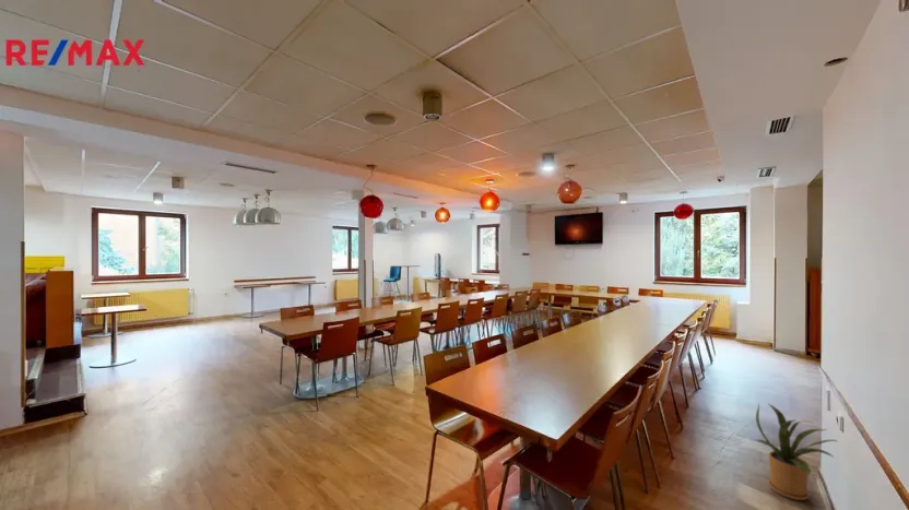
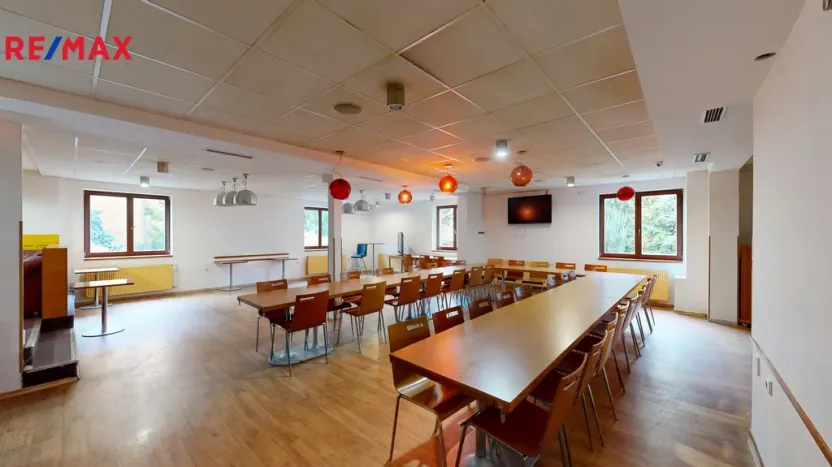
- house plant [755,402,838,501]
